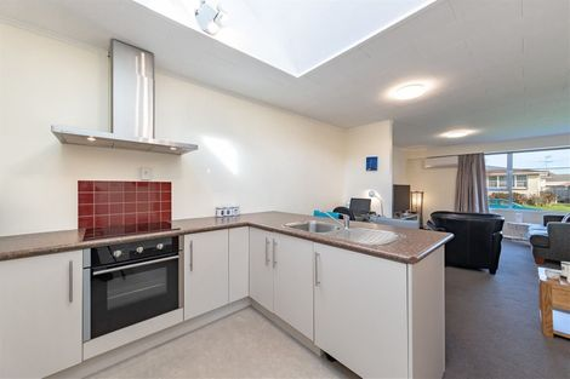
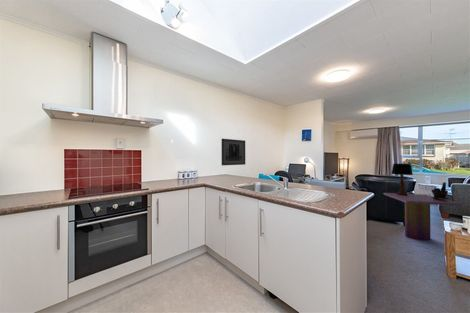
+ potted plant [431,181,449,200]
+ table lamp [390,163,414,196]
+ side table [382,192,462,241]
+ wall art [221,138,246,166]
